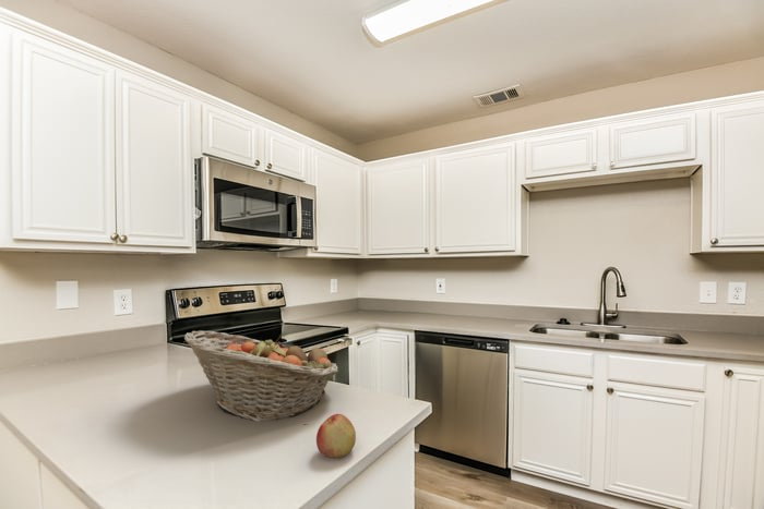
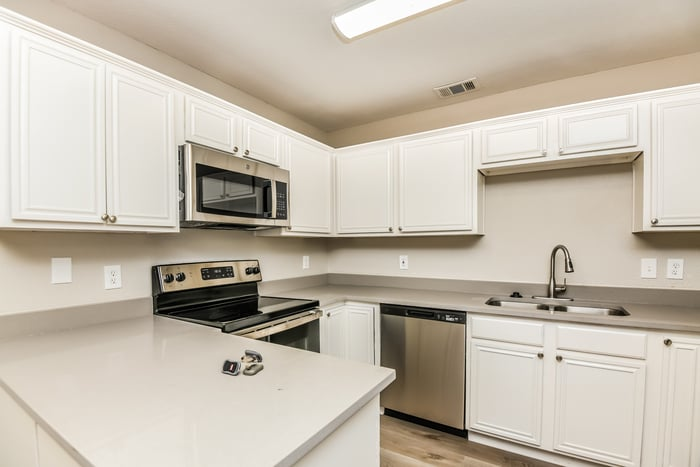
- fruit basket [183,329,339,422]
- apple [315,413,357,459]
